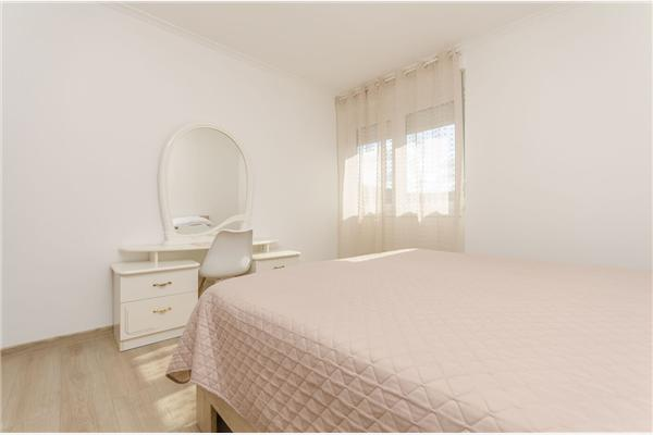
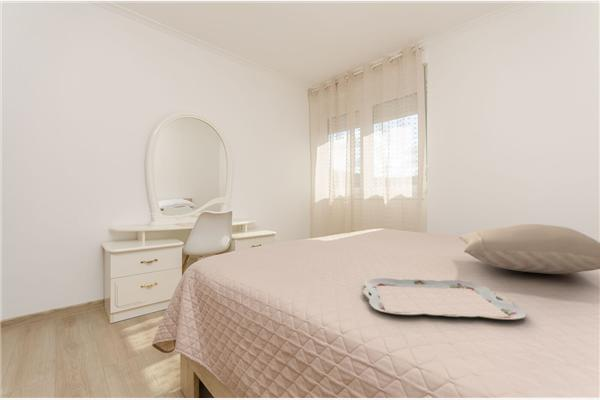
+ pillow [458,223,600,275]
+ serving tray [362,277,527,321]
